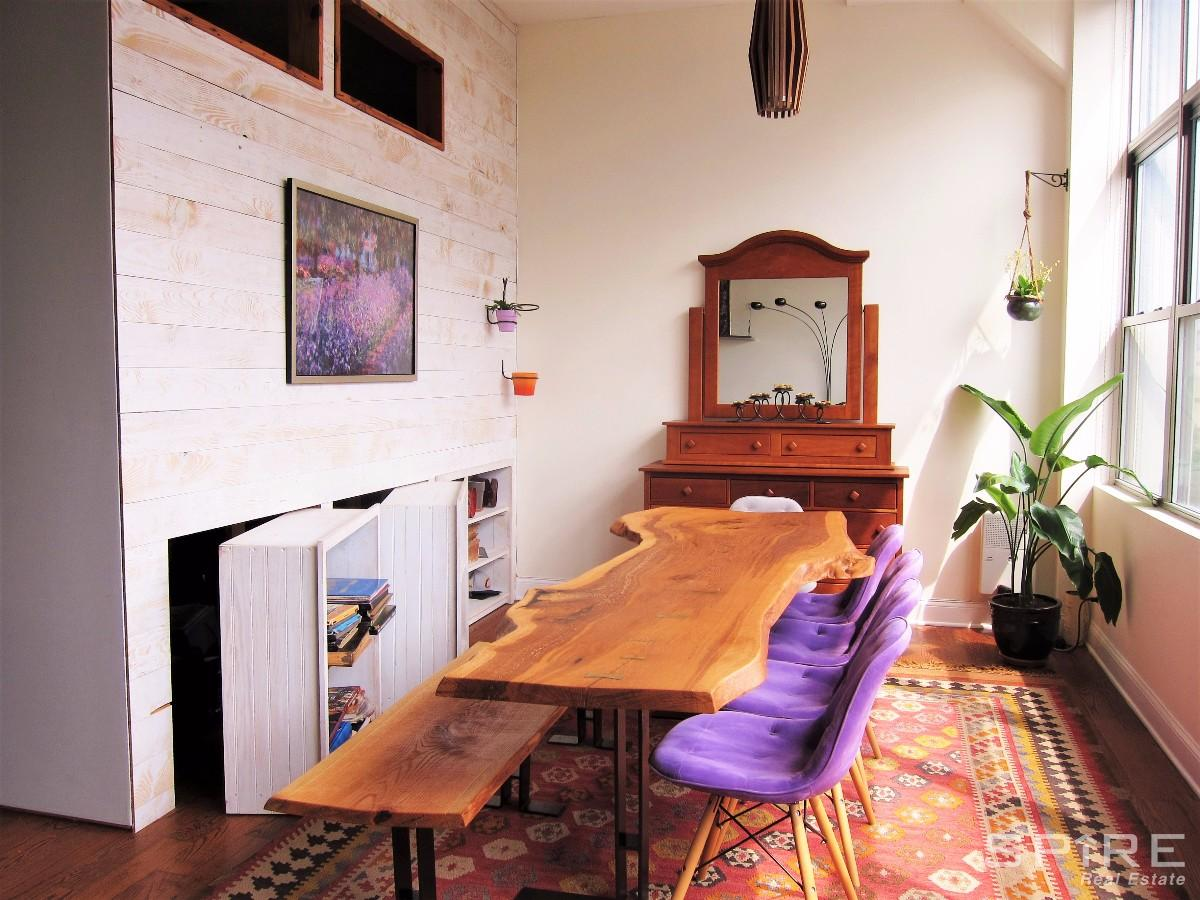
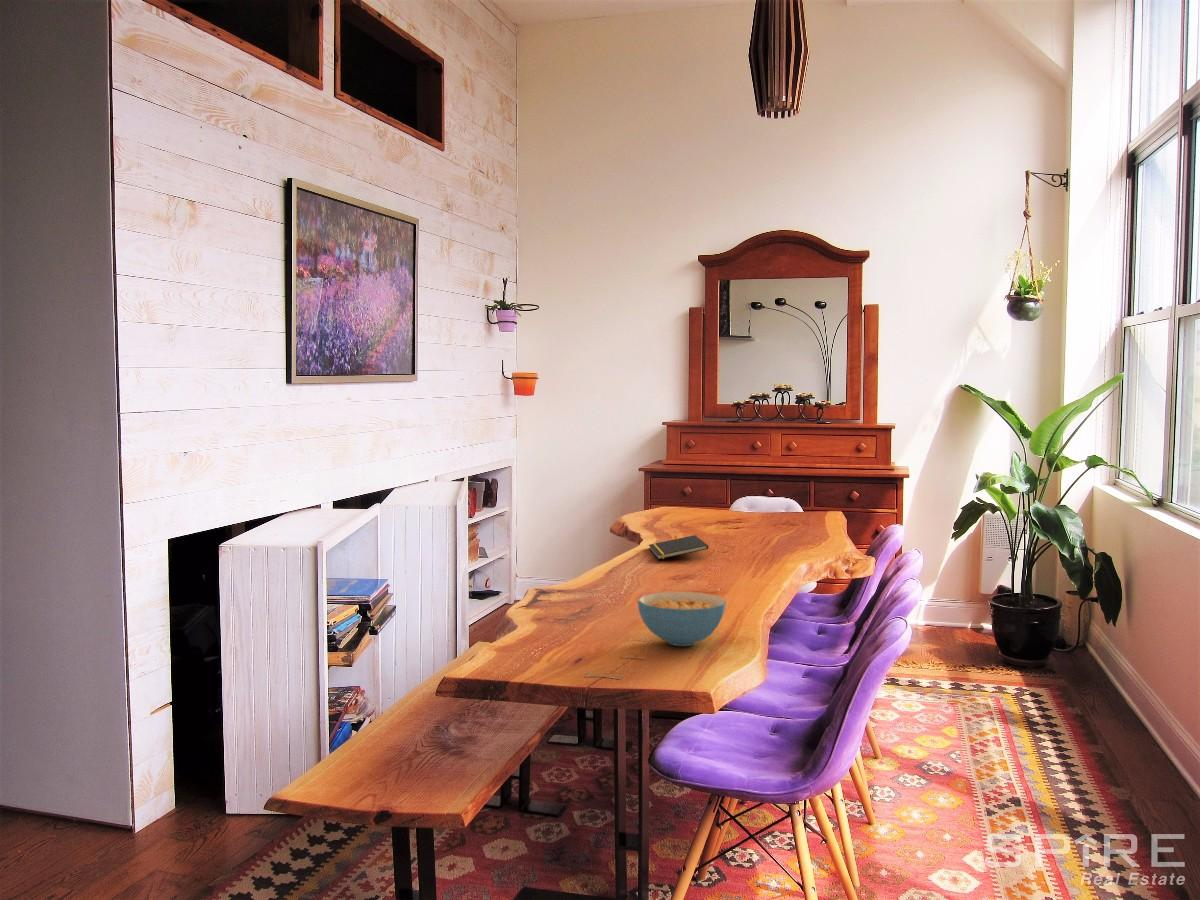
+ notepad [648,534,709,560]
+ cereal bowl [637,591,727,647]
